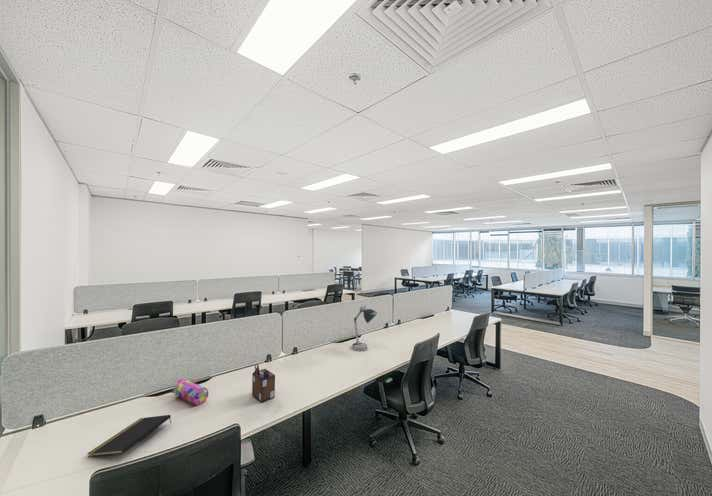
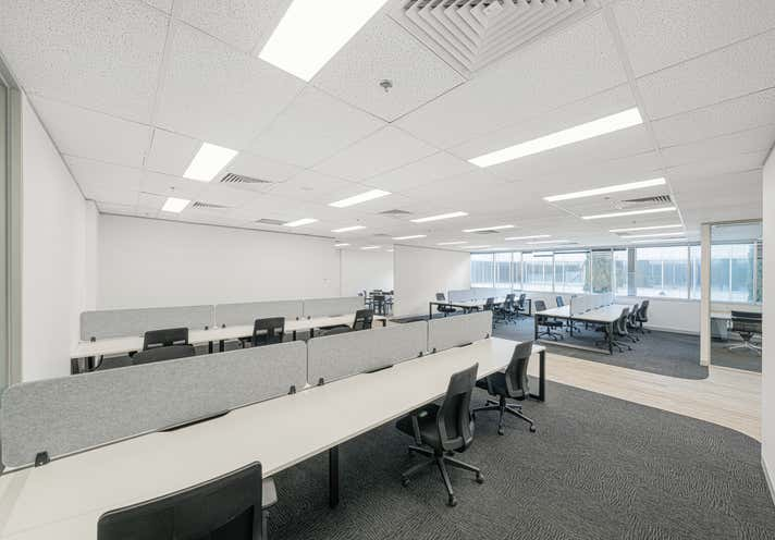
- desk organizer [251,363,276,403]
- desk lamp [351,304,378,352]
- pencil case [171,378,209,406]
- notepad [86,414,172,458]
